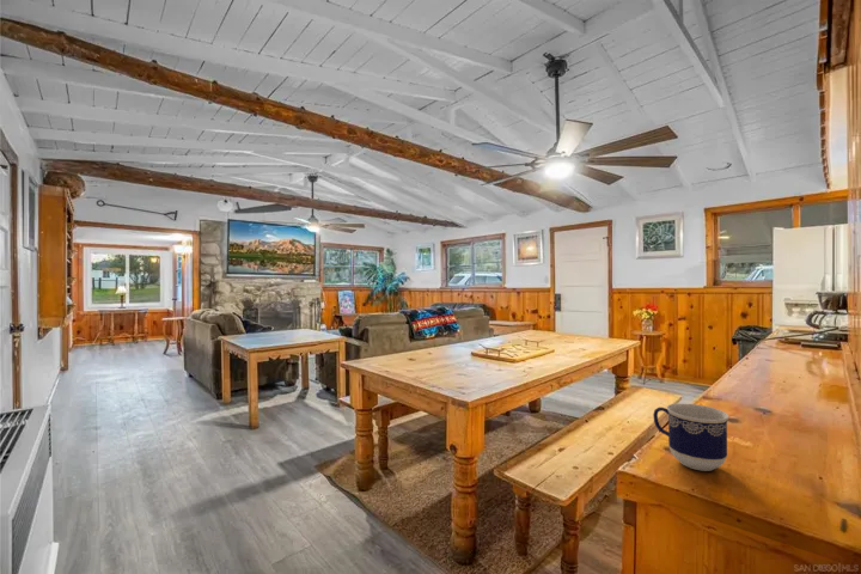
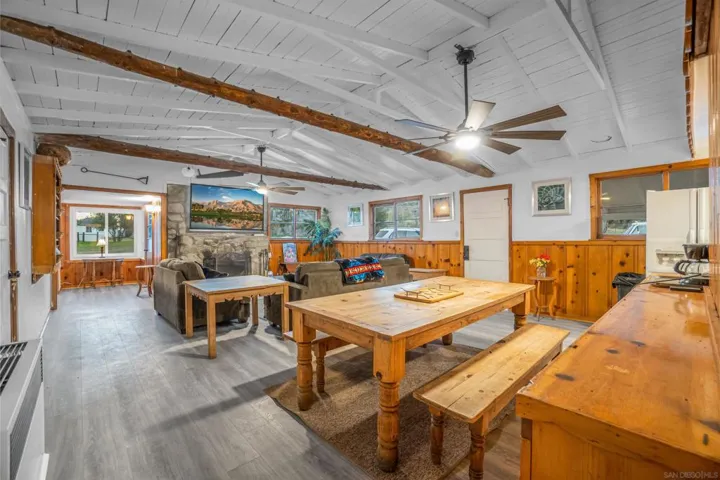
- cup [652,402,731,472]
